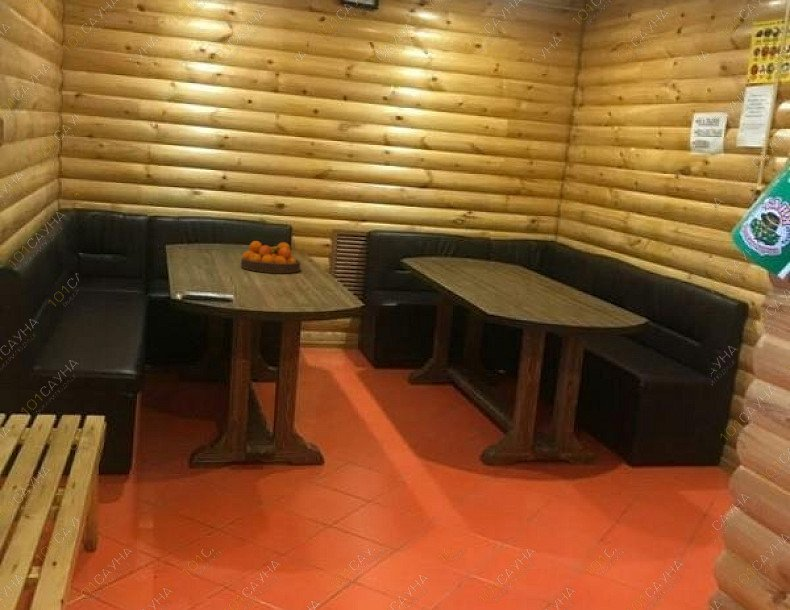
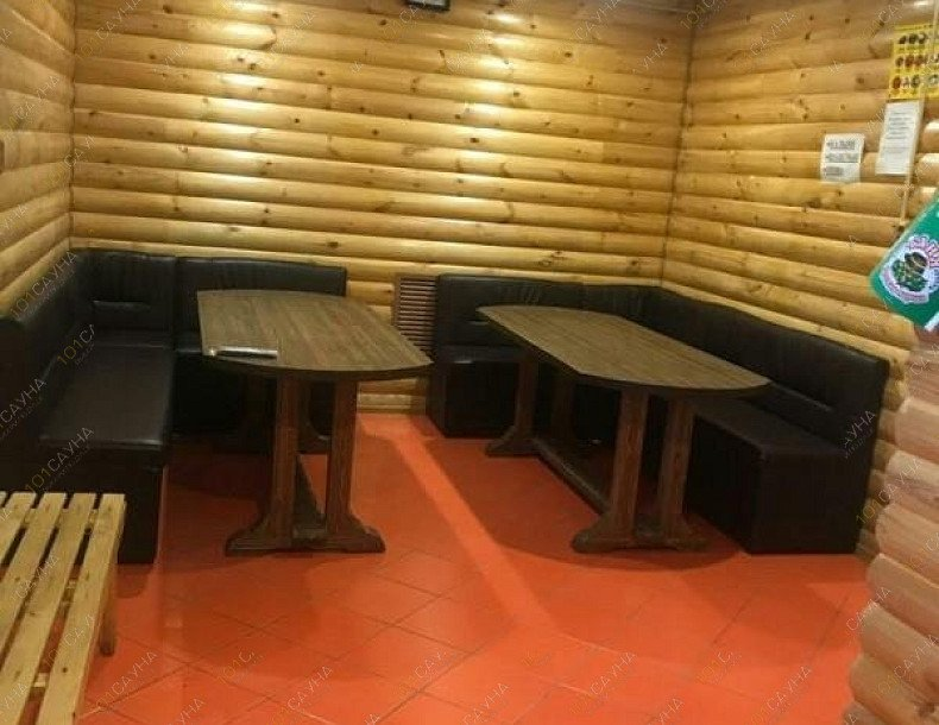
- fruit bowl [240,240,301,274]
